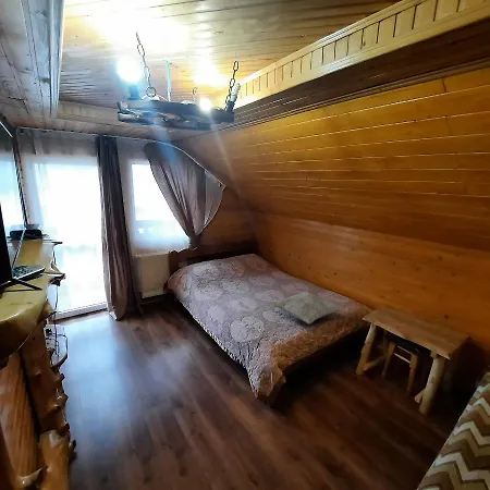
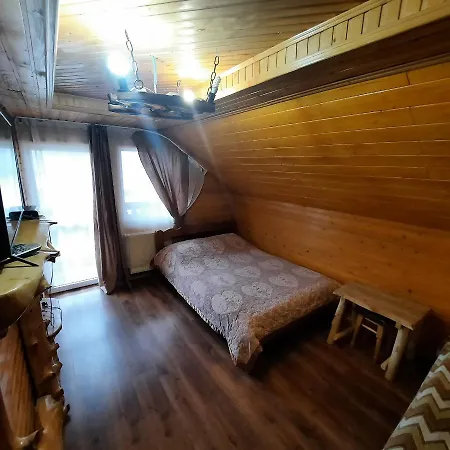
- decorative pillow [271,291,344,326]
